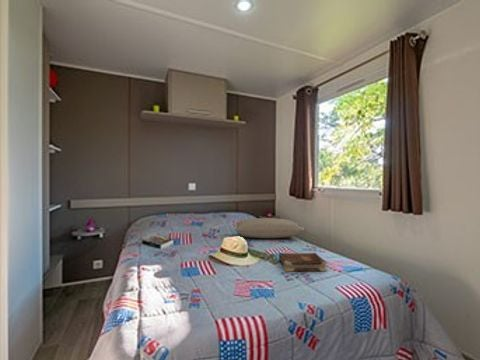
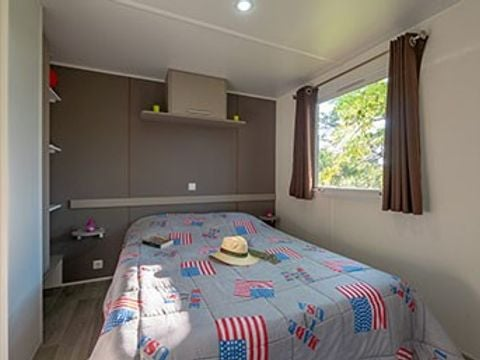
- book [278,252,328,273]
- pillow [231,217,305,239]
